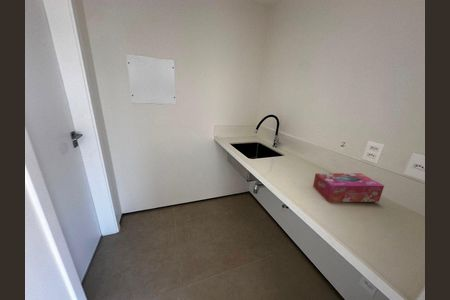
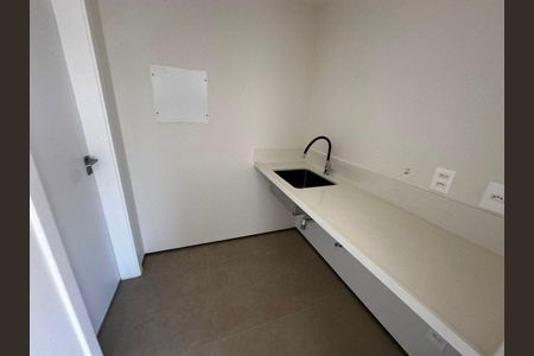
- tissue box [312,172,385,203]
